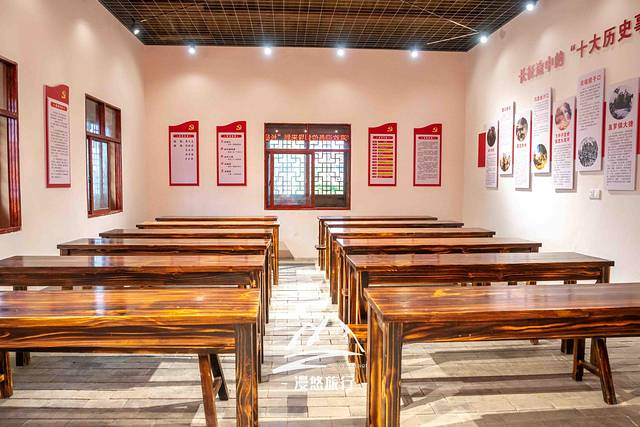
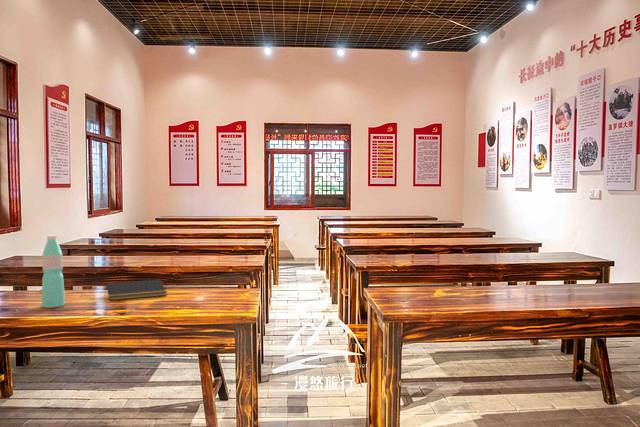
+ water bottle [41,234,66,309]
+ notepad [104,279,168,301]
